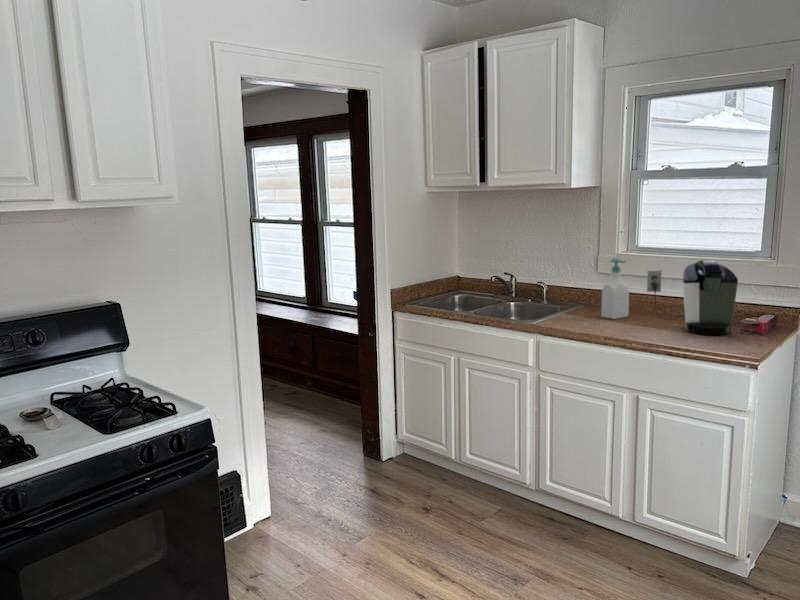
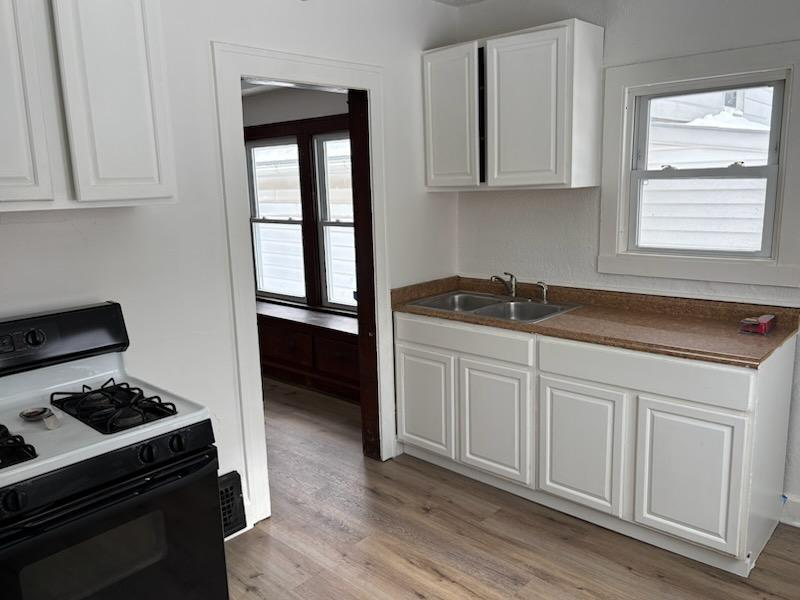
- coffee maker [646,259,739,336]
- soap bottle [600,257,630,320]
